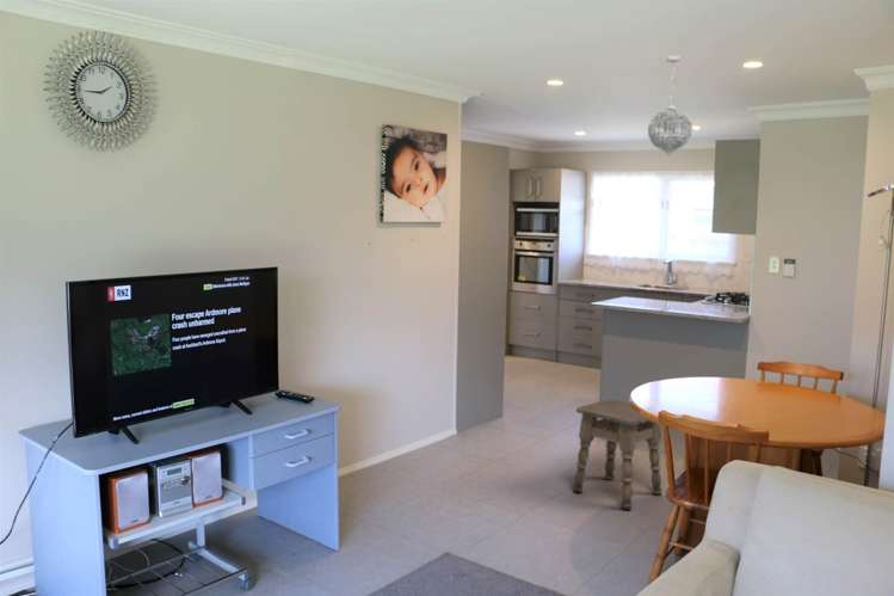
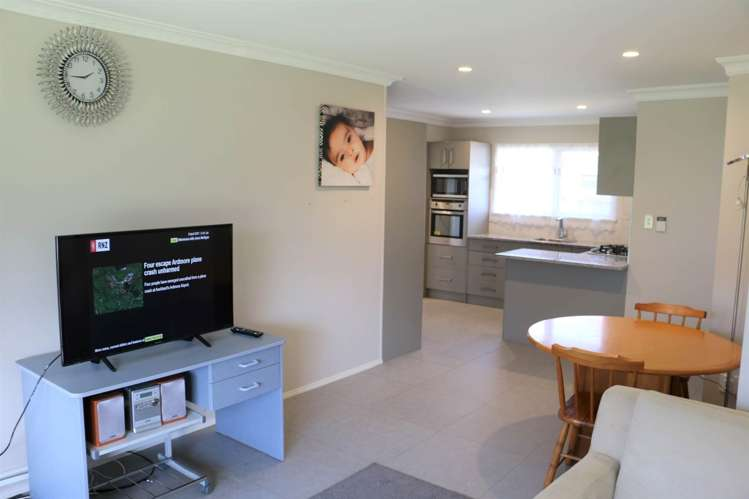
- side table [572,398,664,511]
- pendant light [647,55,693,159]
